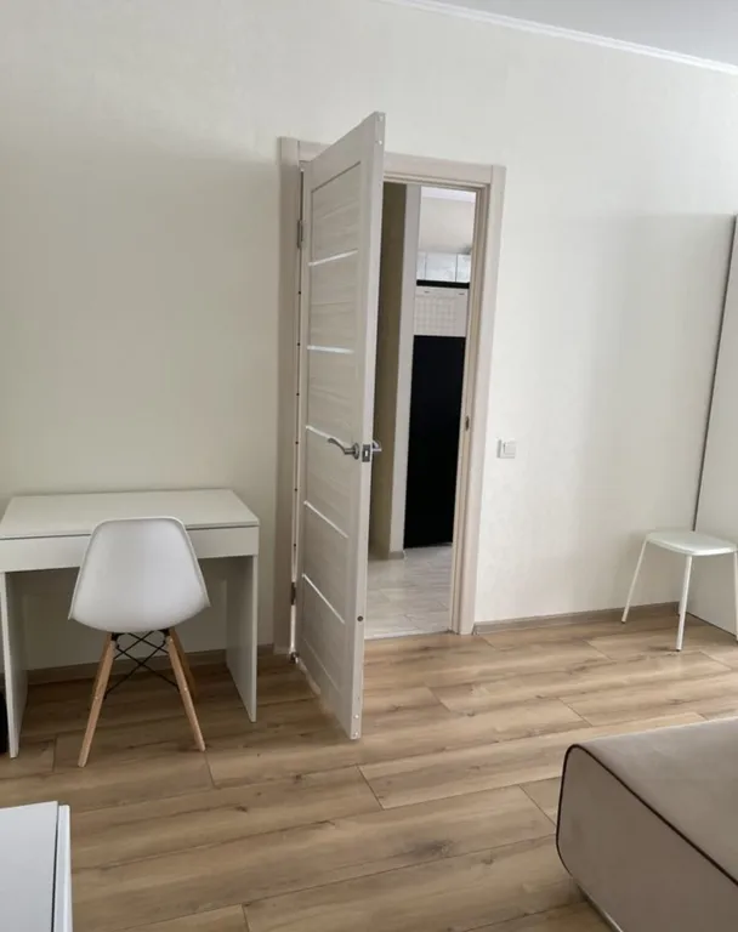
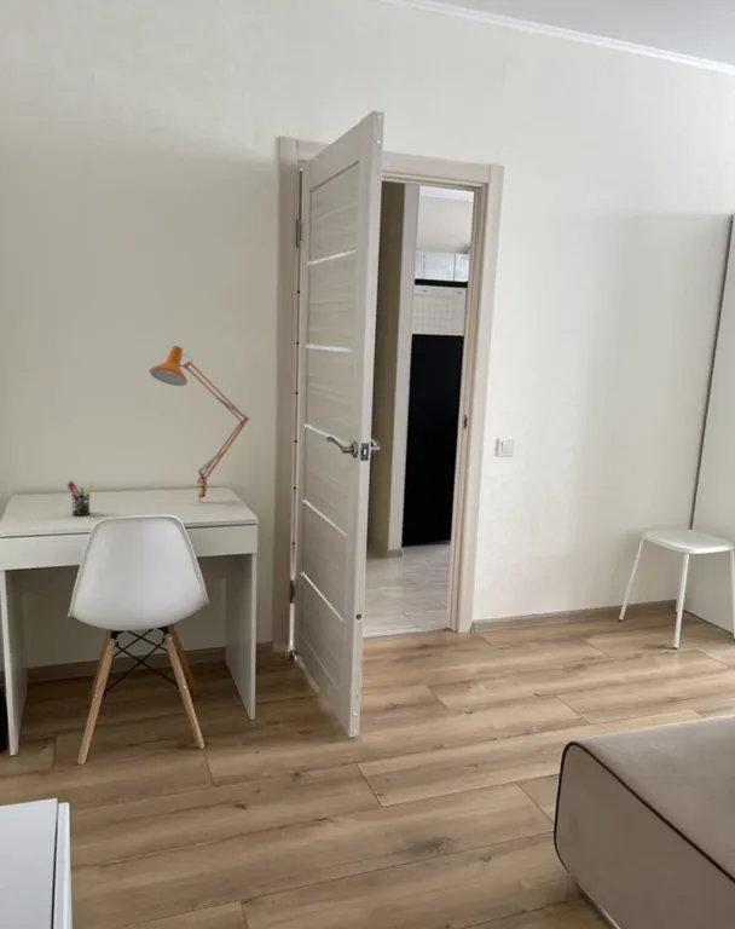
+ desk lamp [149,345,250,503]
+ pen holder [66,479,94,517]
